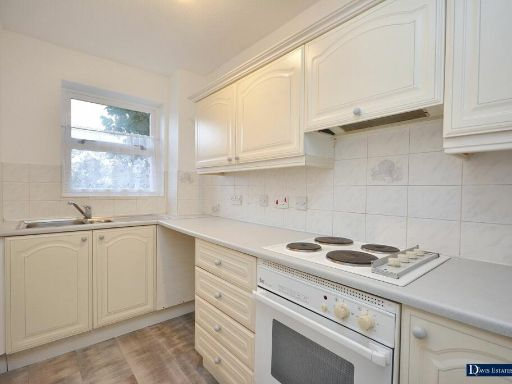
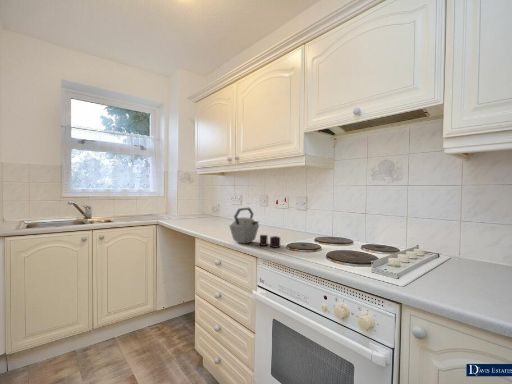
+ kettle [228,207,281,249]
